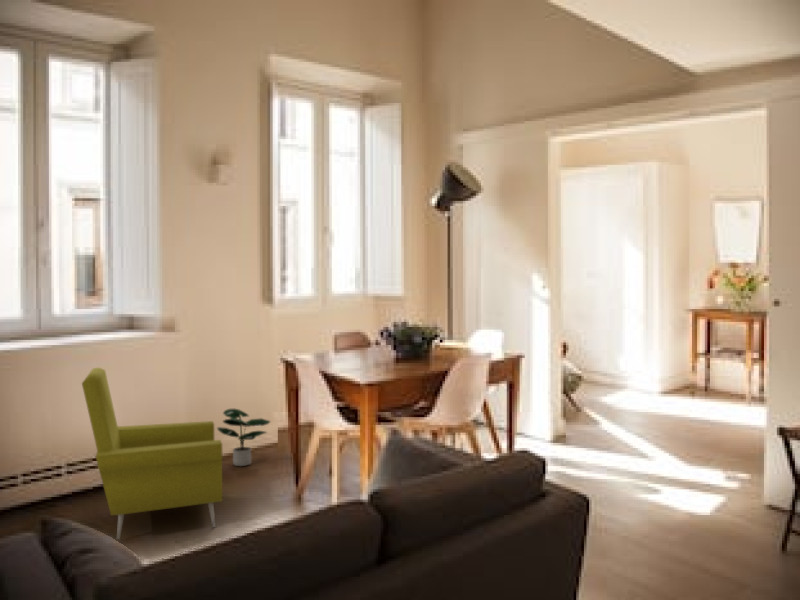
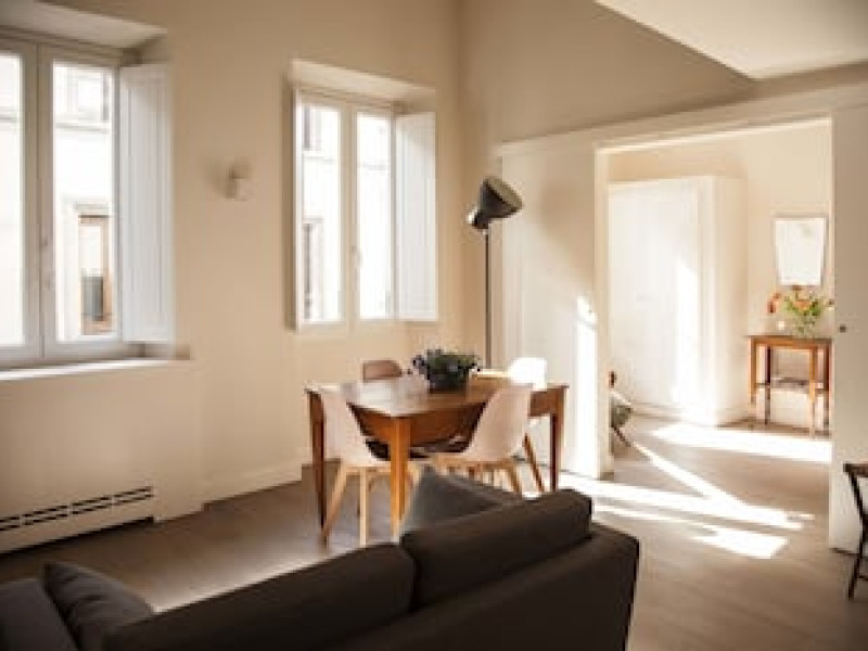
- armchair [81,367,223,540]
- potted plant [216,408,272,467]
